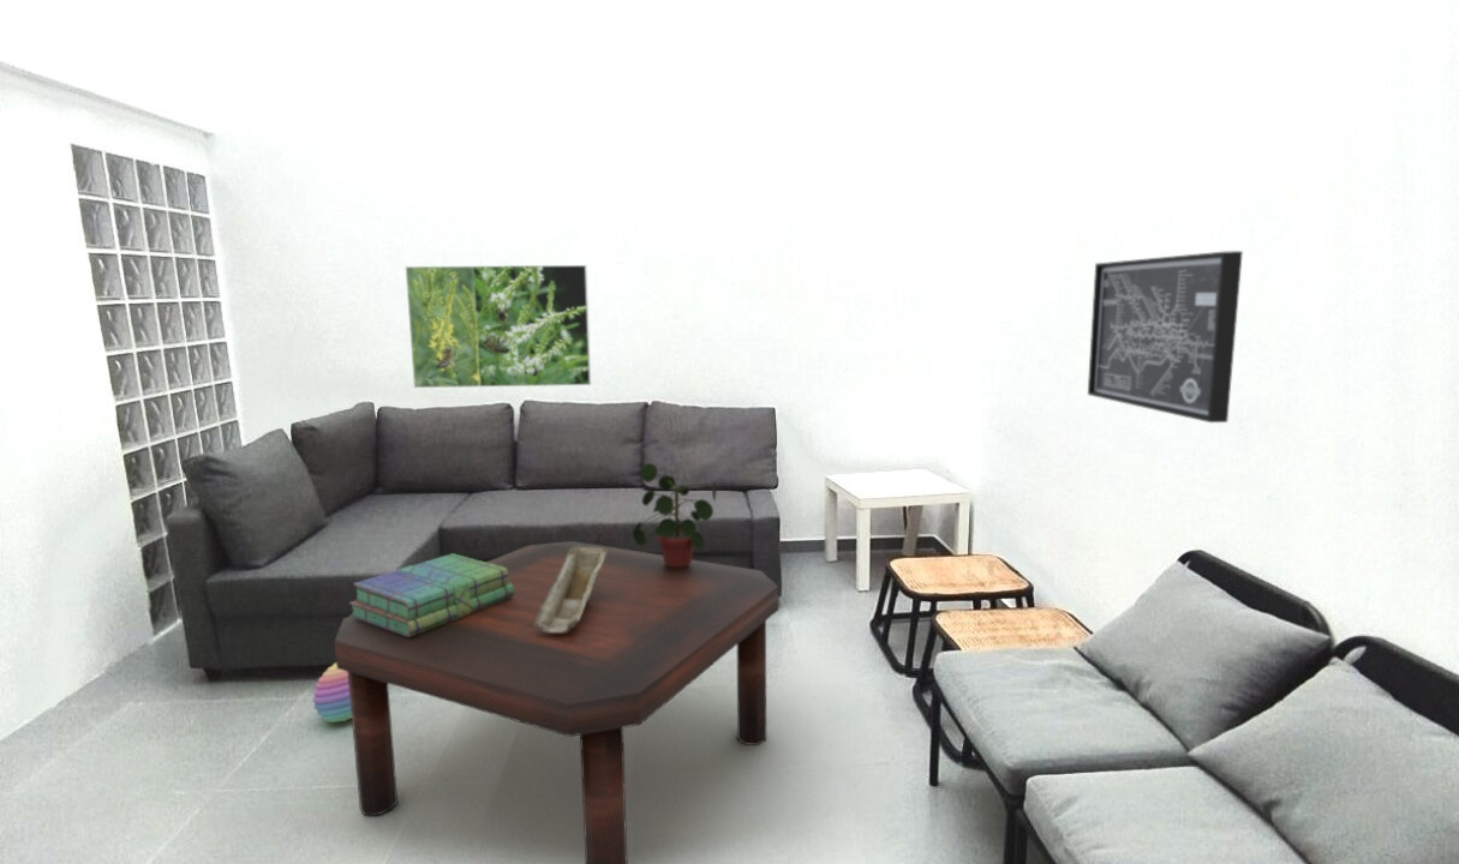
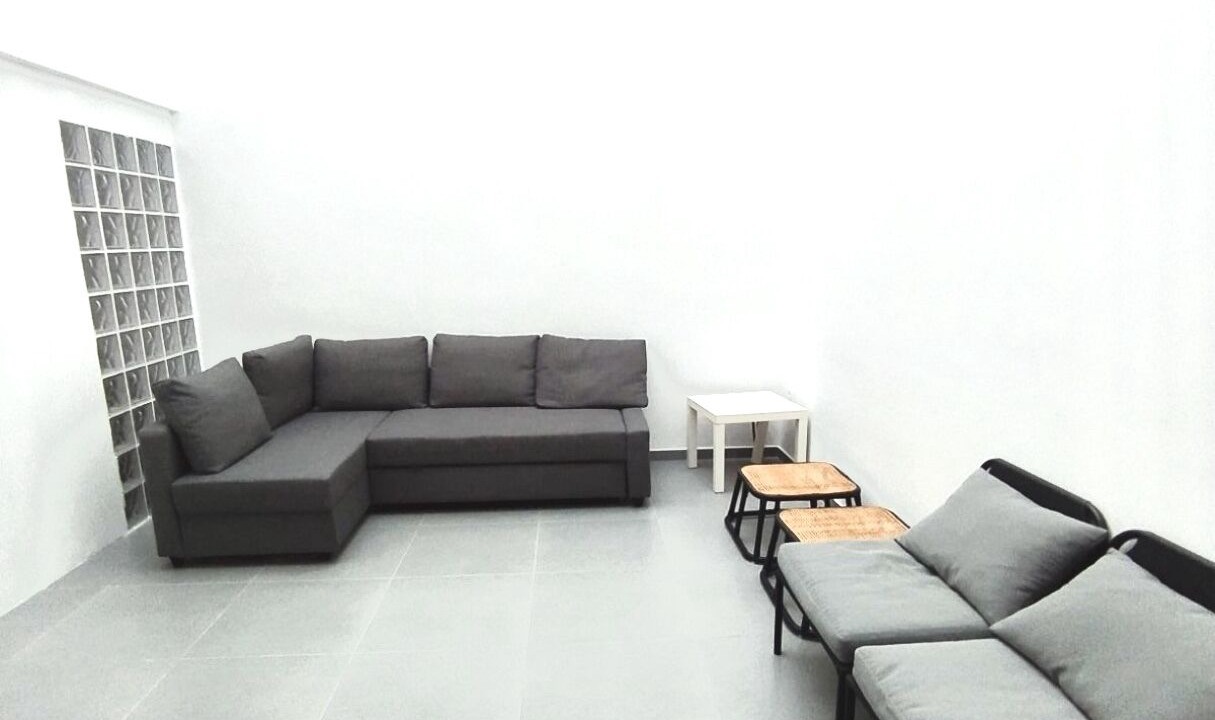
- stacking toy [312,662,352,724]
- stack of books [348,552,514,637]
- potted plant [632,462,718,568]
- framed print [405,264,592,389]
- decorative bowl [534,545,606,632]
- wall art [1087,250,1244,424]
- coffee table [334,540,779,864]
